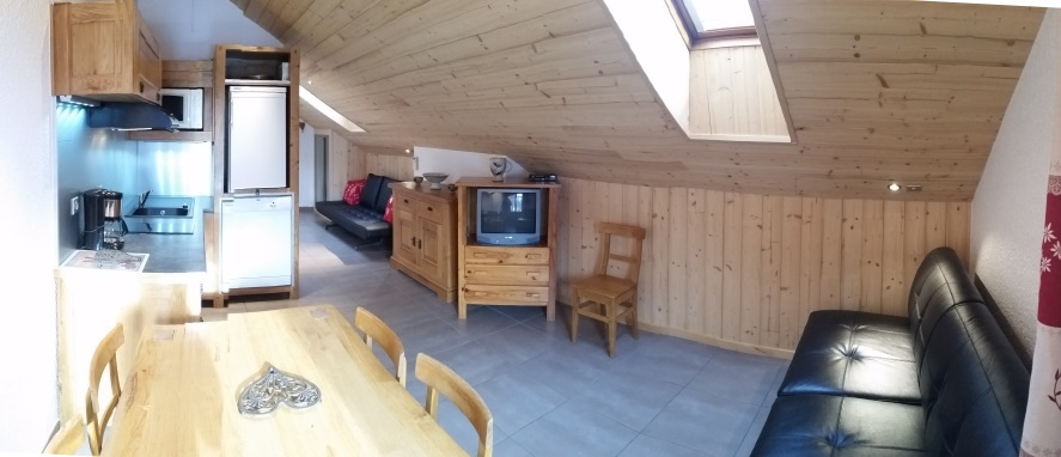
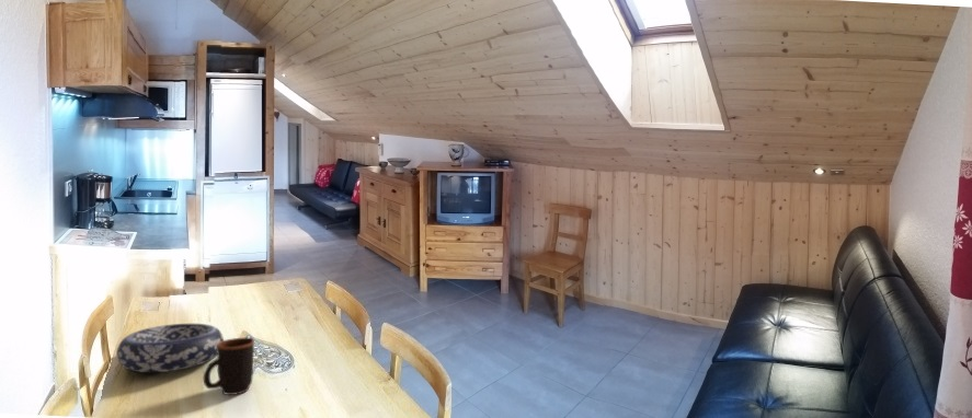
+ decorative bowl [115,323,225,373]
+ mug [203,337,255,396]
